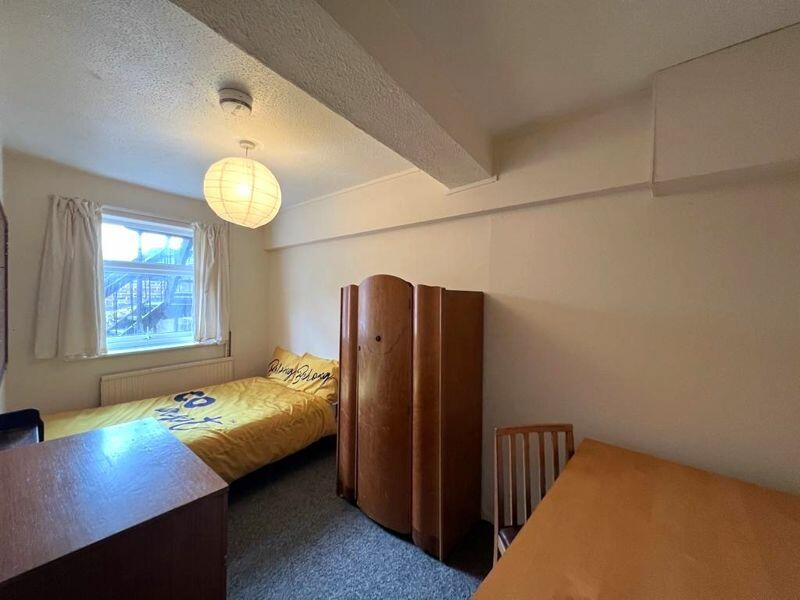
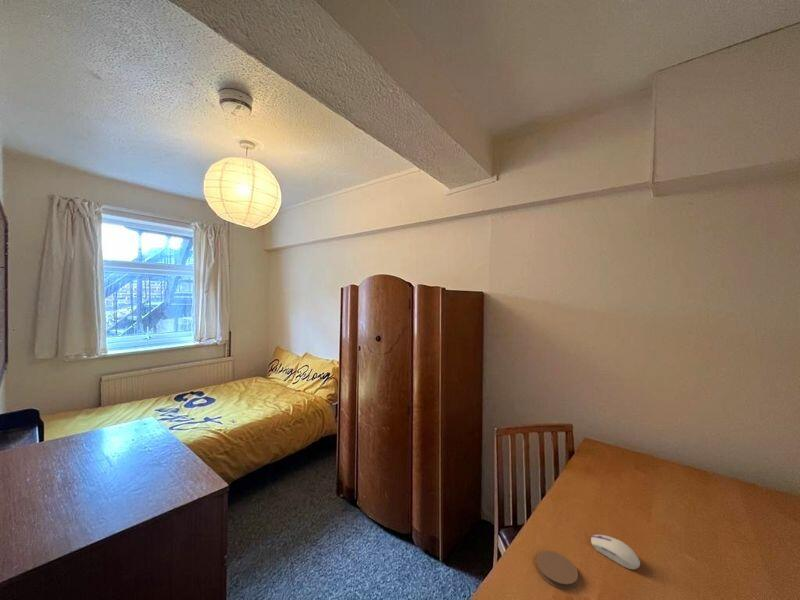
+ computer mouse [590,534,641,570]
+ coaster [535,550,579,590]
